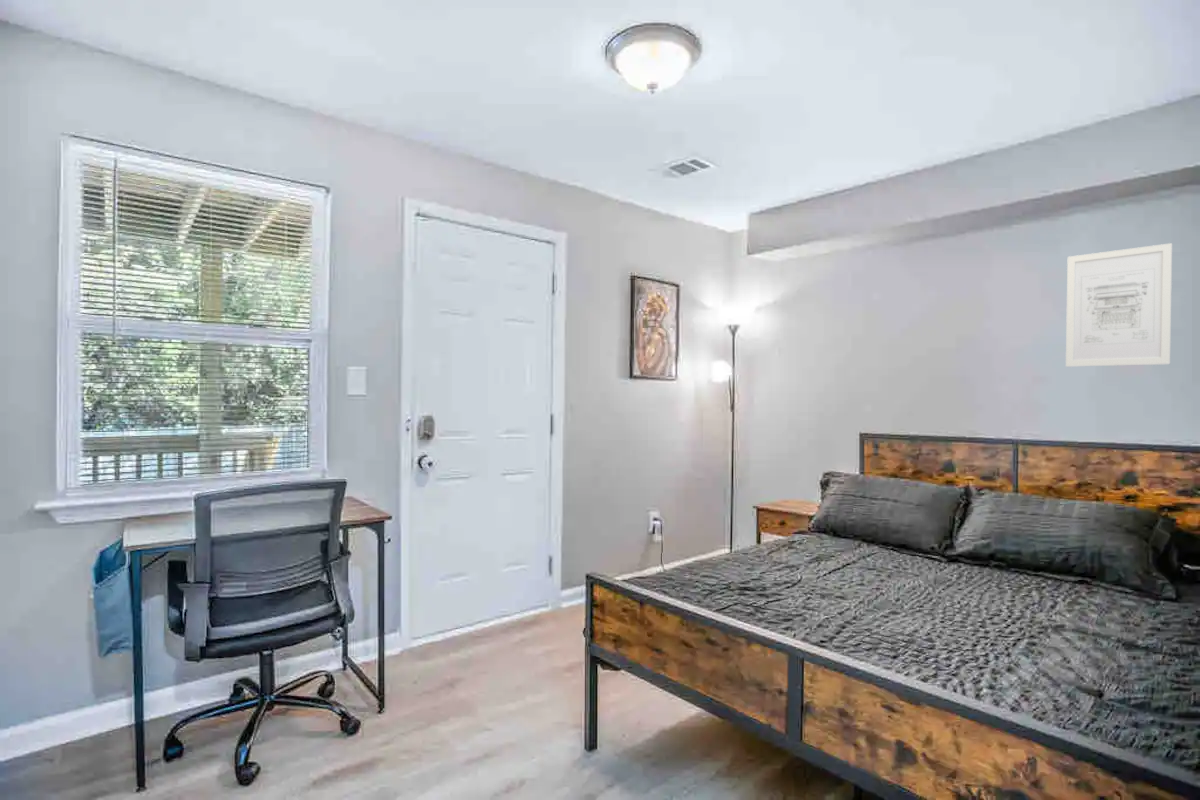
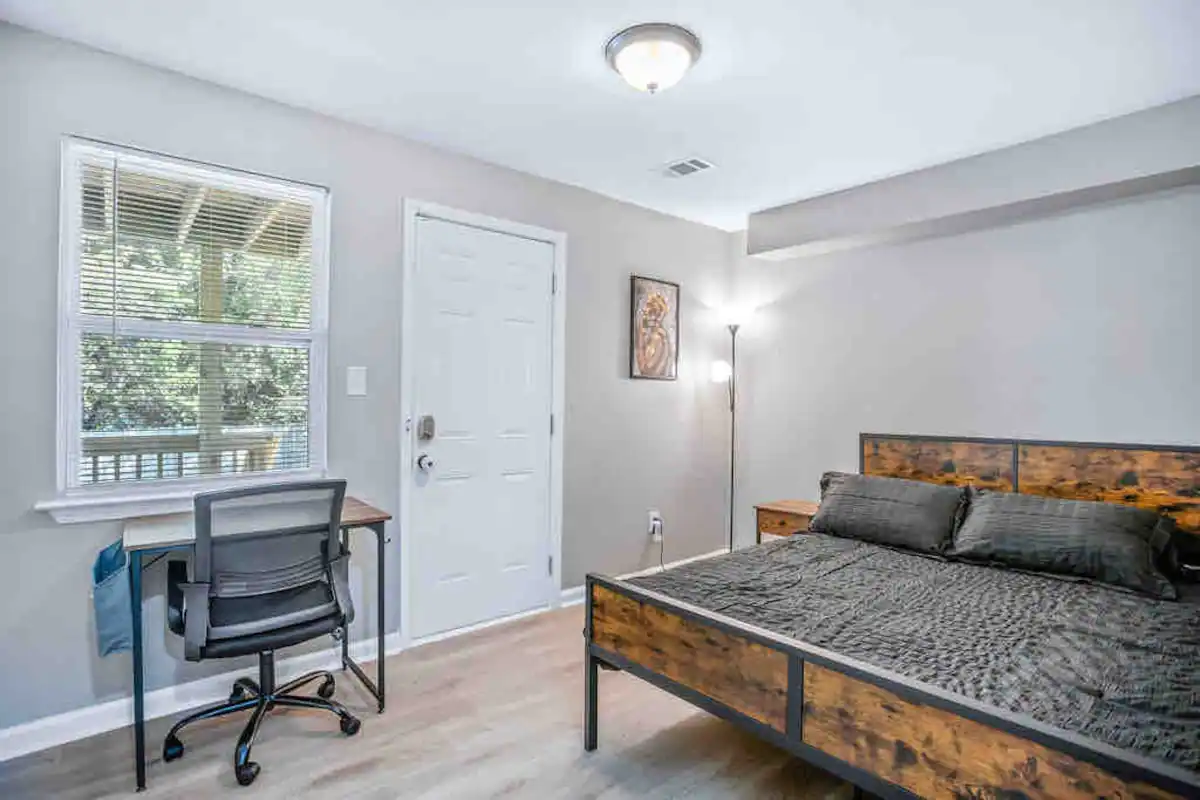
- wall art [1065,242,1173,368]
